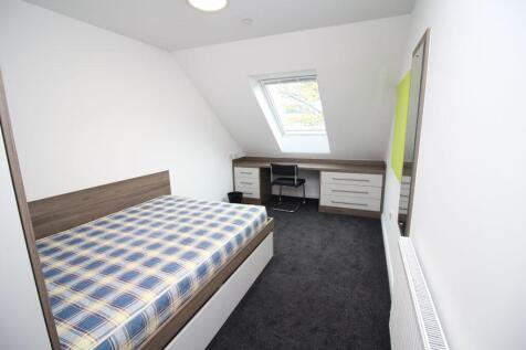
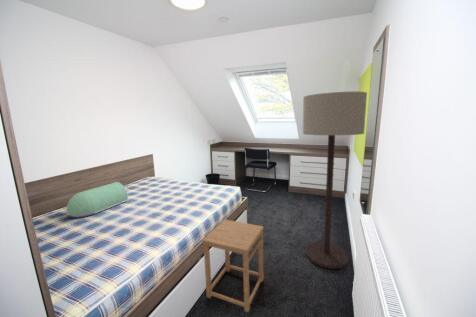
+ side table [201,219,265,313]
+ gas cylinder [66,181,129,218]
+ floor lamp [302,91,368,270]
